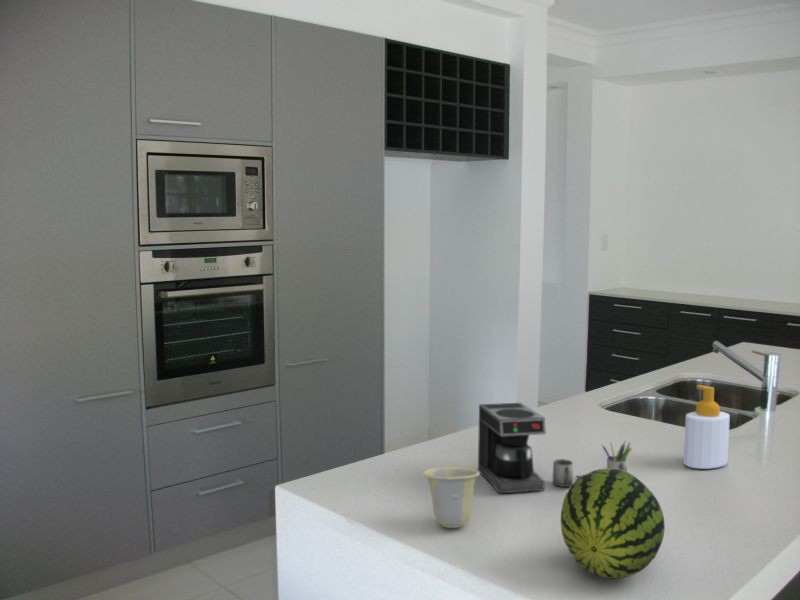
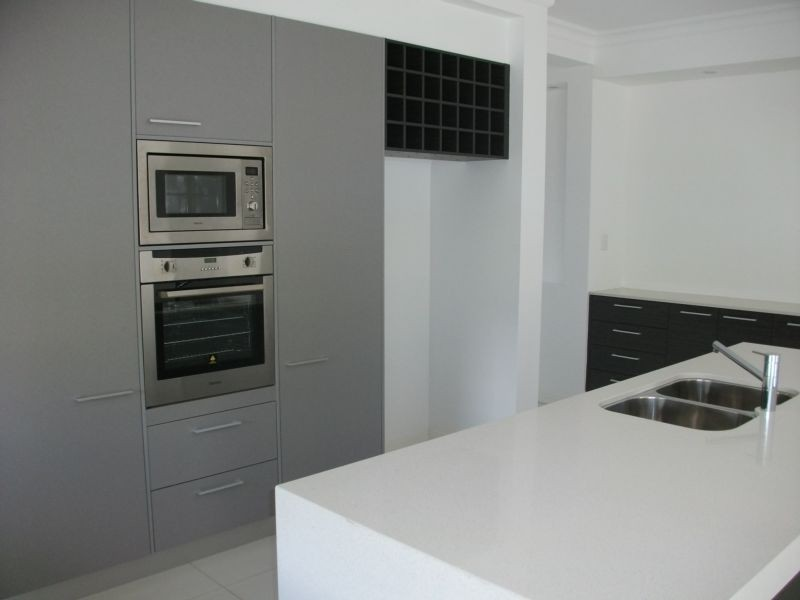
- fruit [560,468,666,580]
- coffee maker [477,402,633,494]
- soap bottle [683,384,731,470]
- cup [422,466,481,529]
